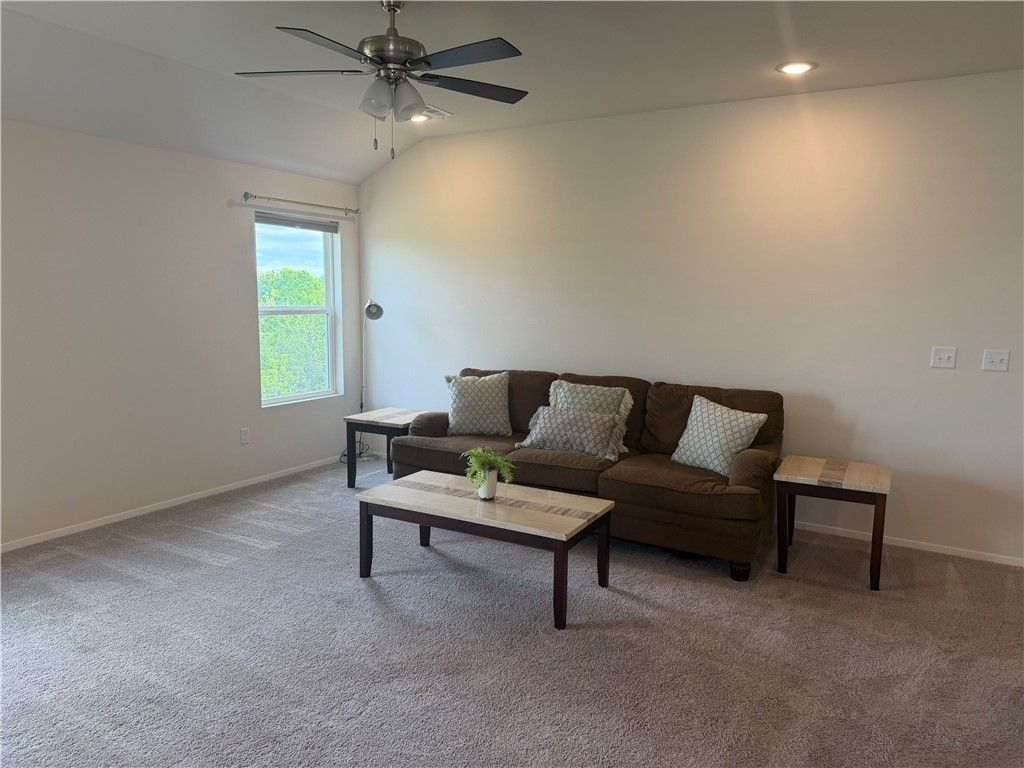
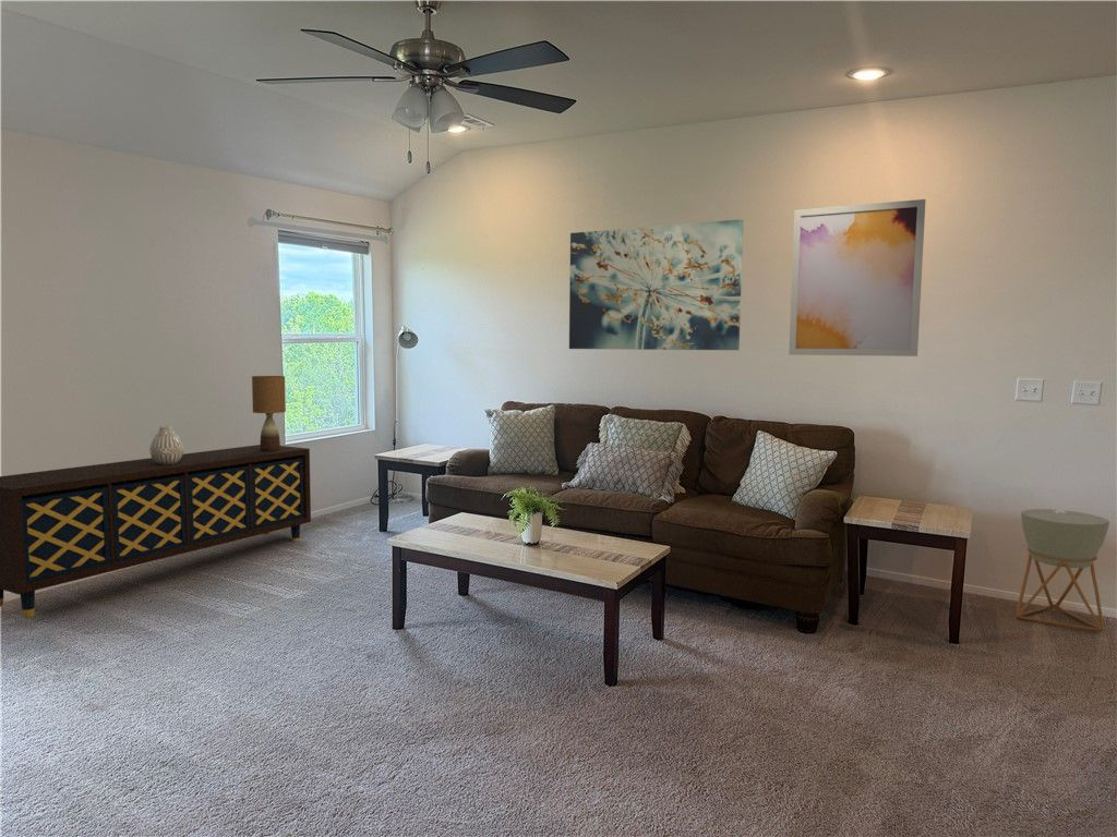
+ vase [148,425,184,464]
+ wall art [568,218,744,351]
+ planter [1014,508,1110,633]
+ sideboard [0,444,312,619]
+ table lamp [251,375,287,451]
+ wall art [788,198,927,357]
